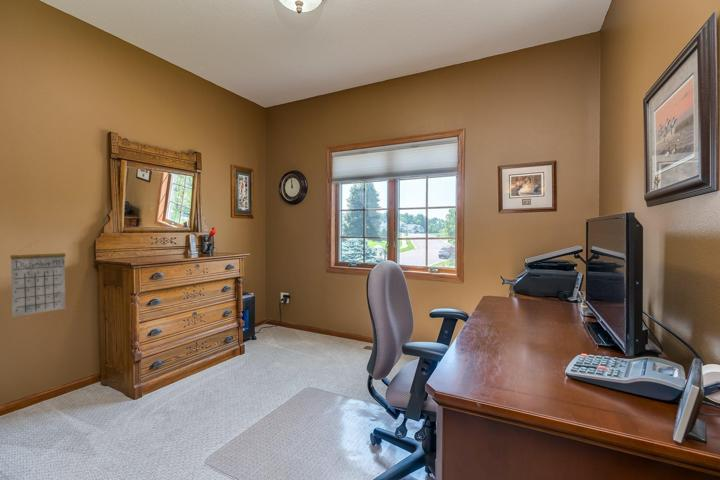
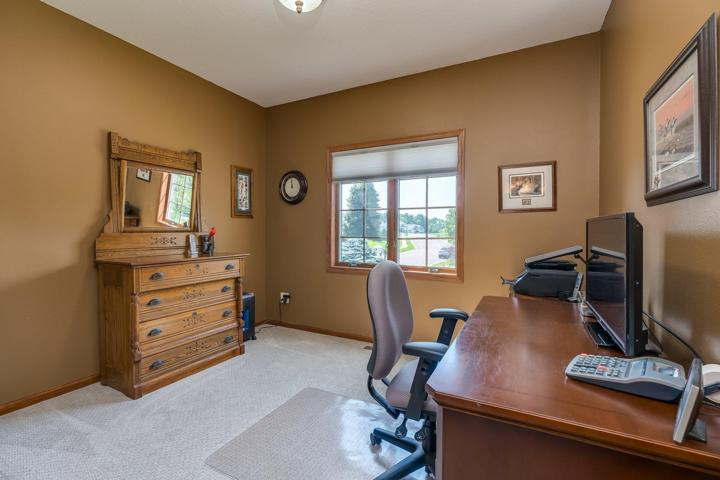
- calendar [9,240,67,318]
